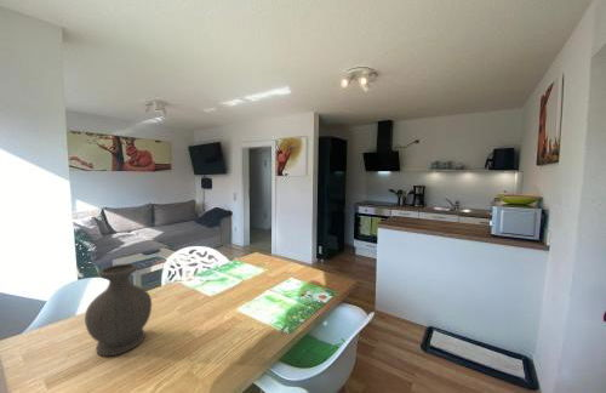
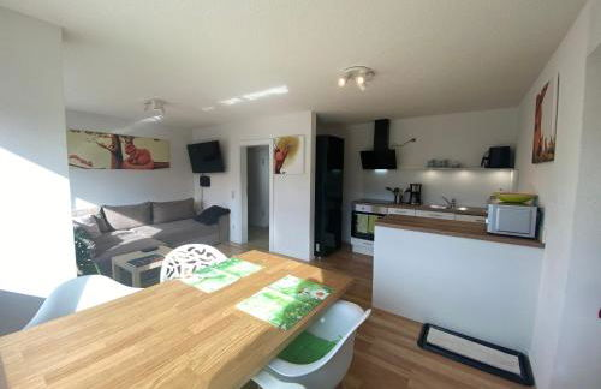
- vase [84,262,153,357]
